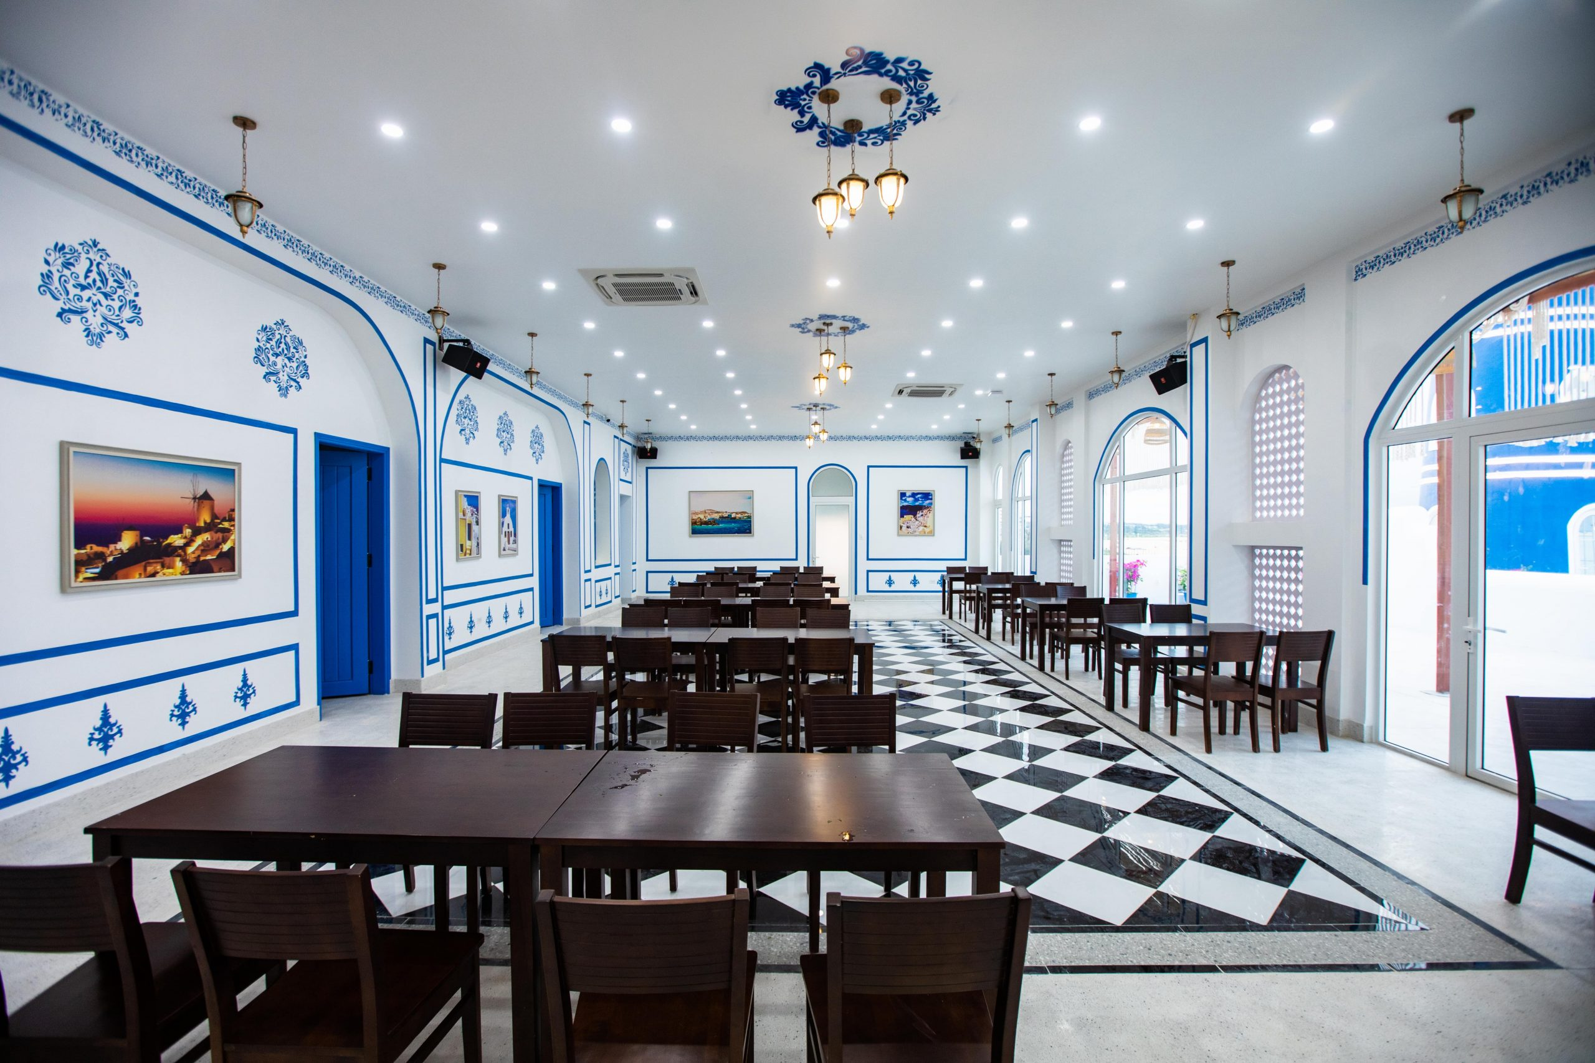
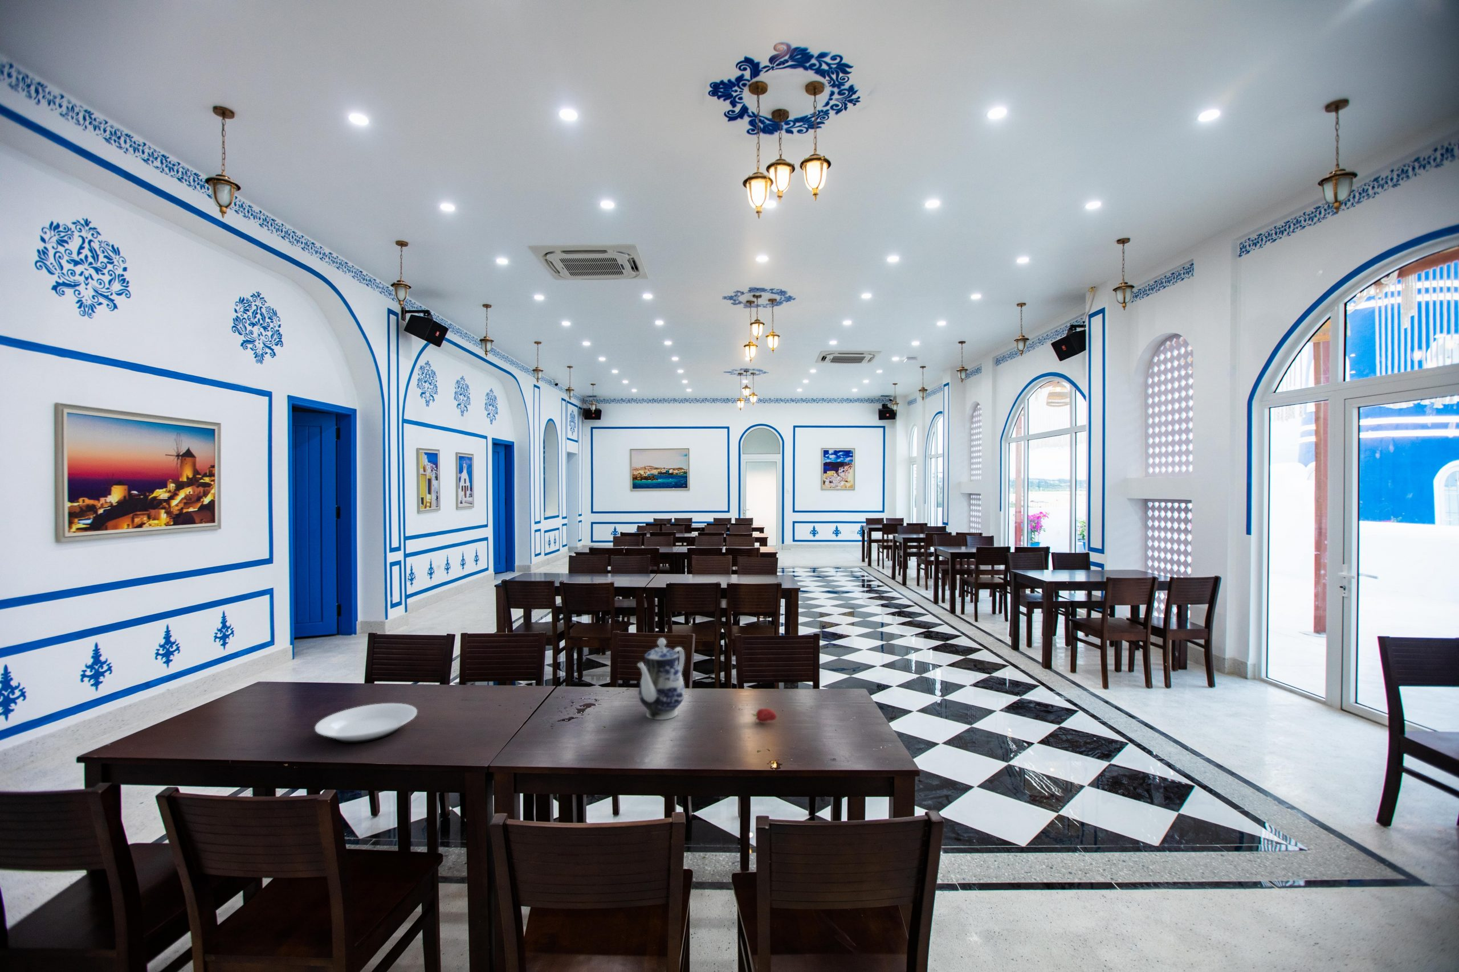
+ plate [315,703,418,744]
+ fruit [750,707,777,724]
+ teapot [637,638,686,720]
